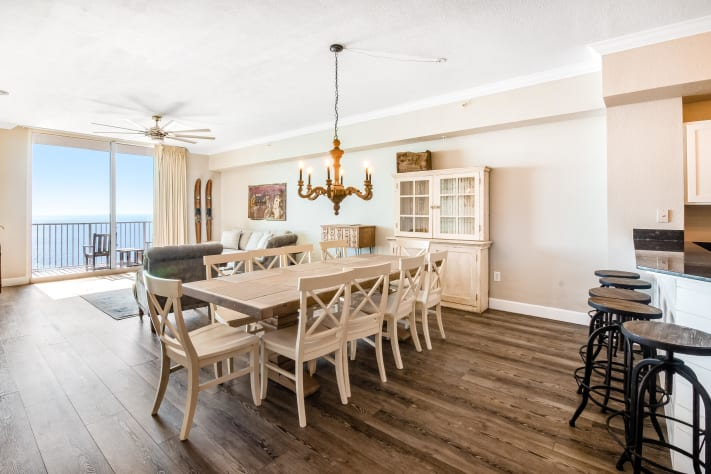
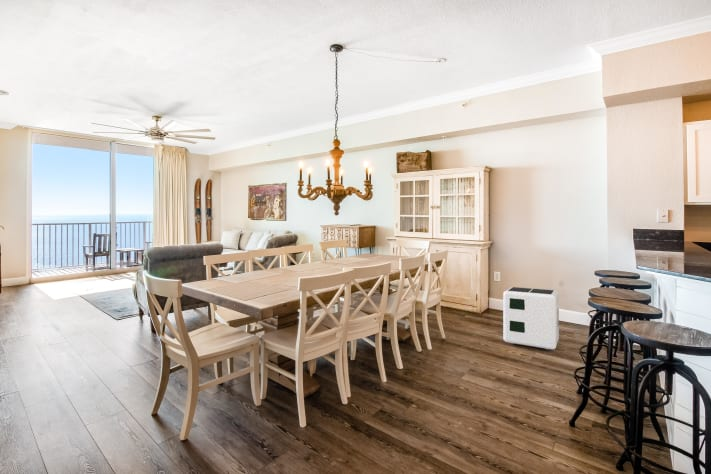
+ air purifier [502,286,560,350]
